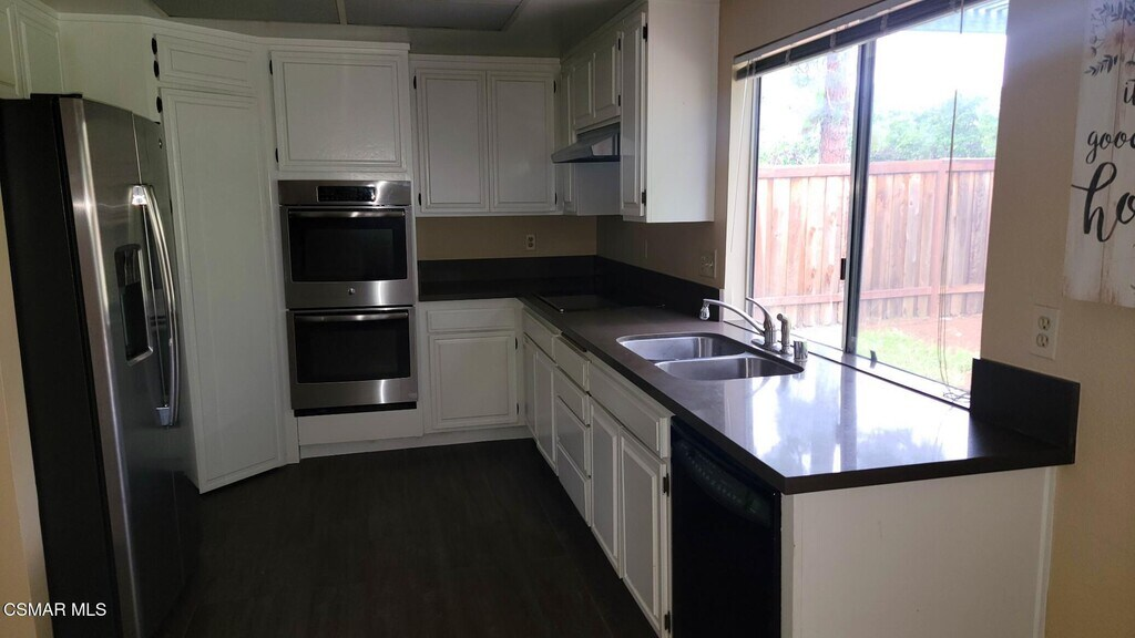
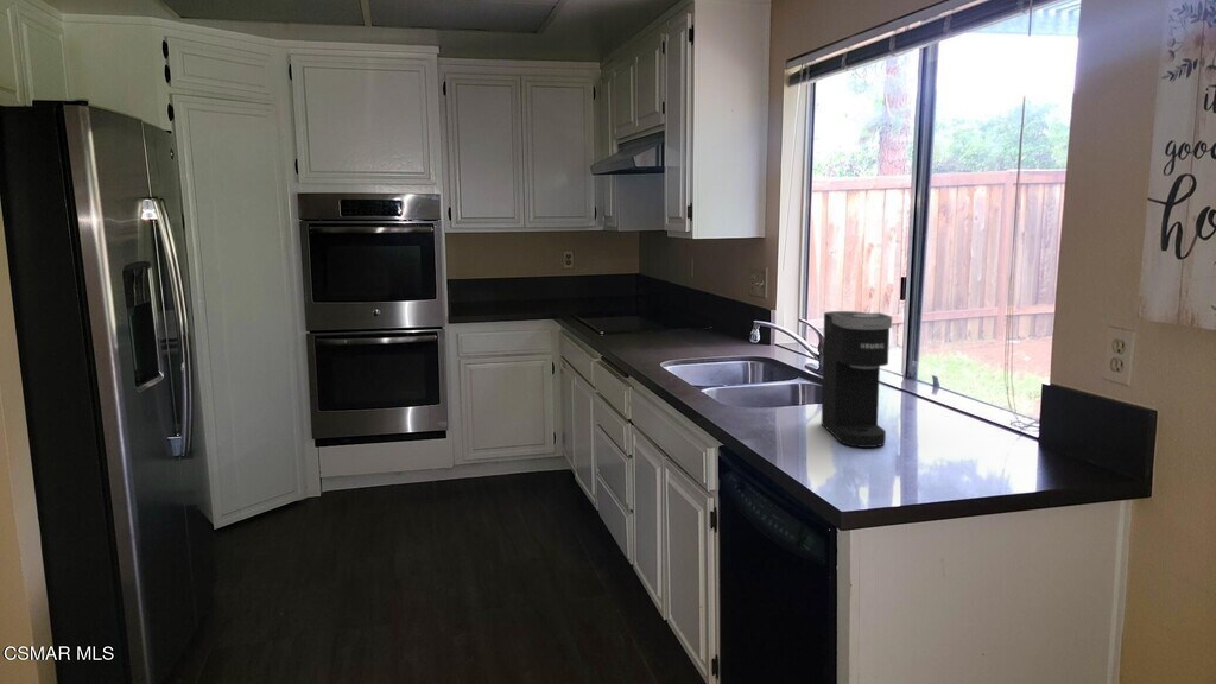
+ coffee maker [821,310,893,449]
